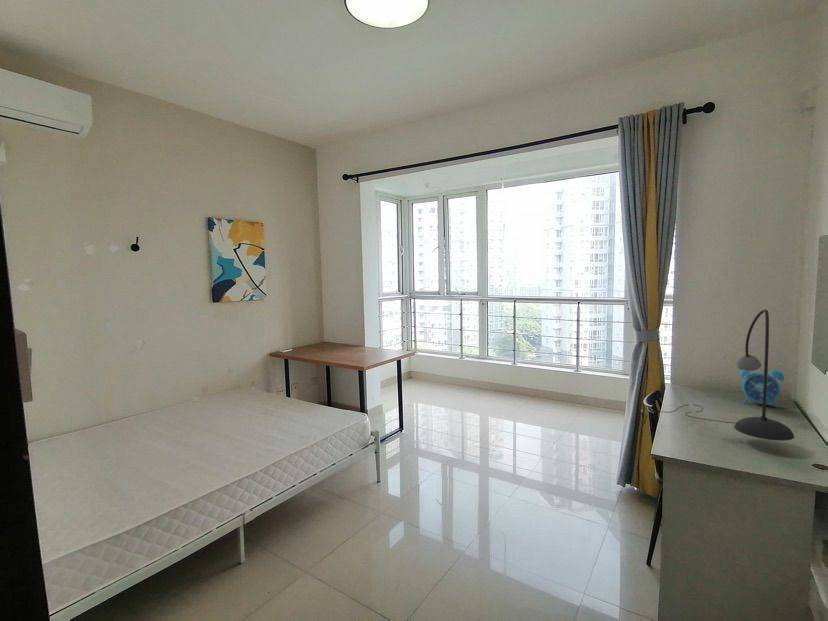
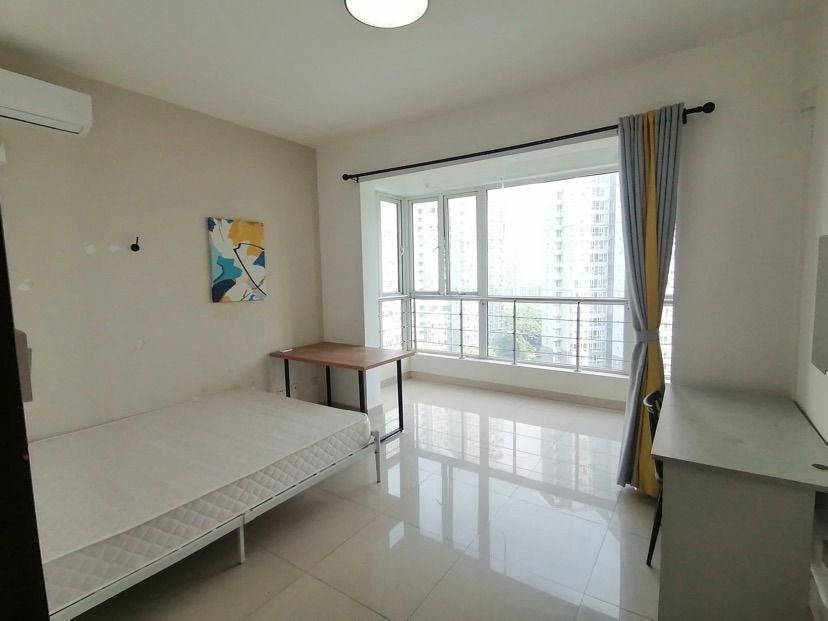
- alarm clock [739,362,785,408]
- desk lamp [640,308,795,442]
